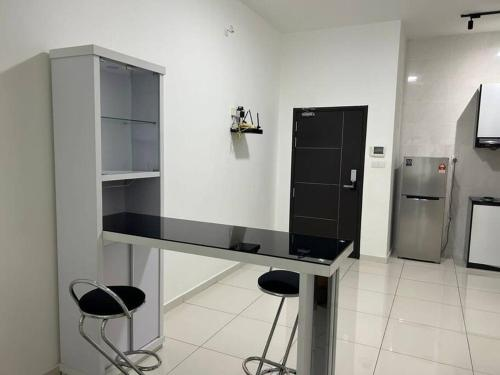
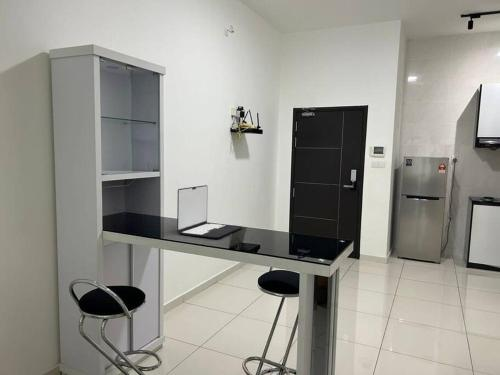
+ laptop [176,184,243,239]
